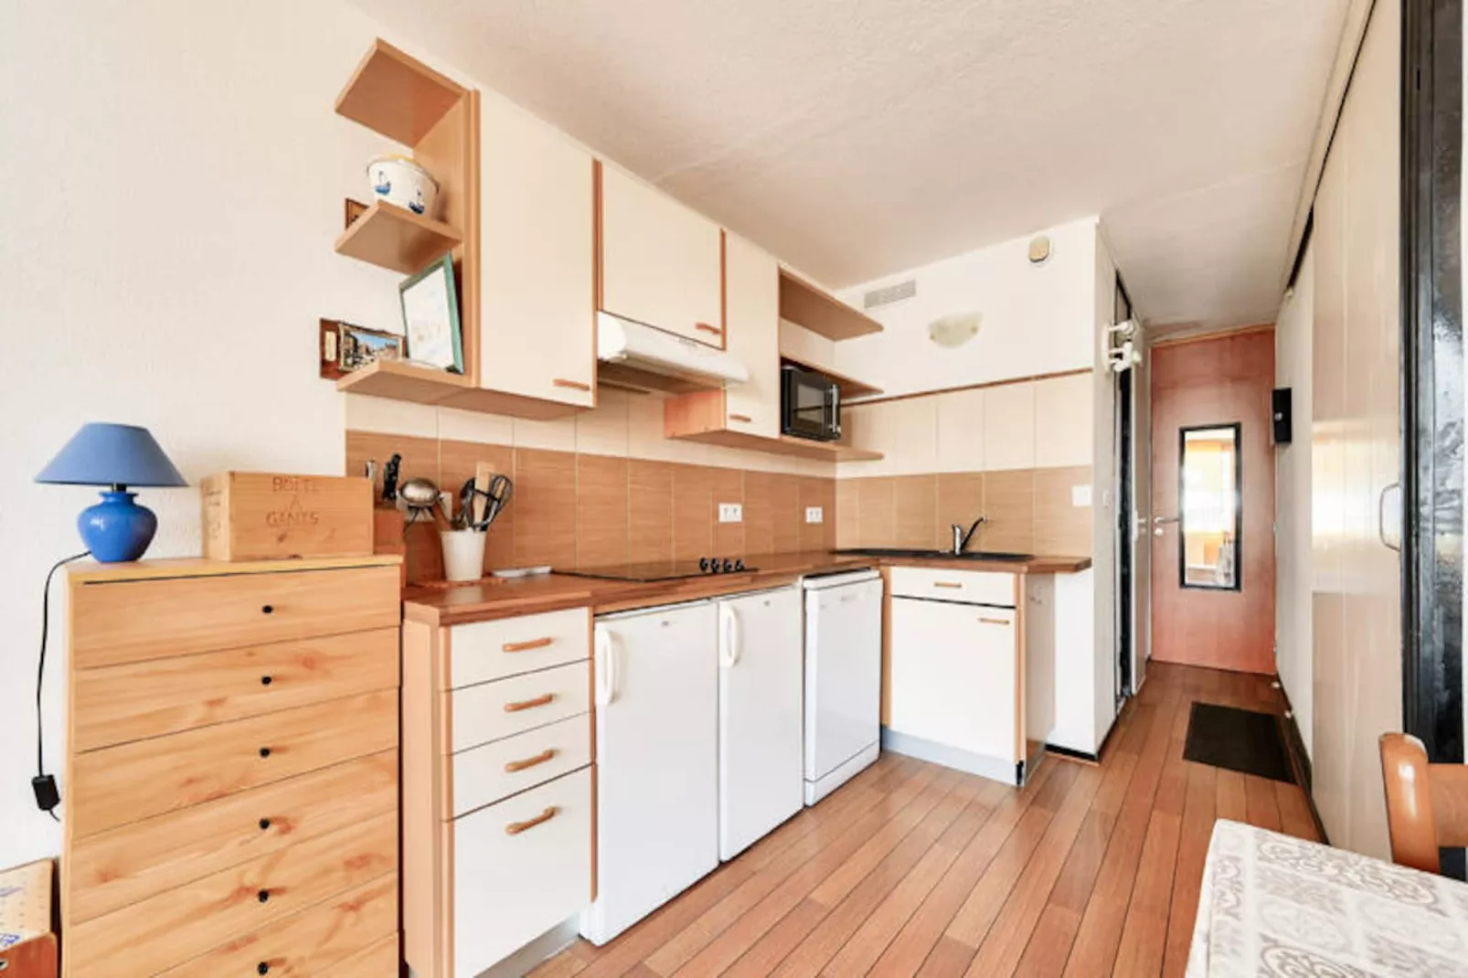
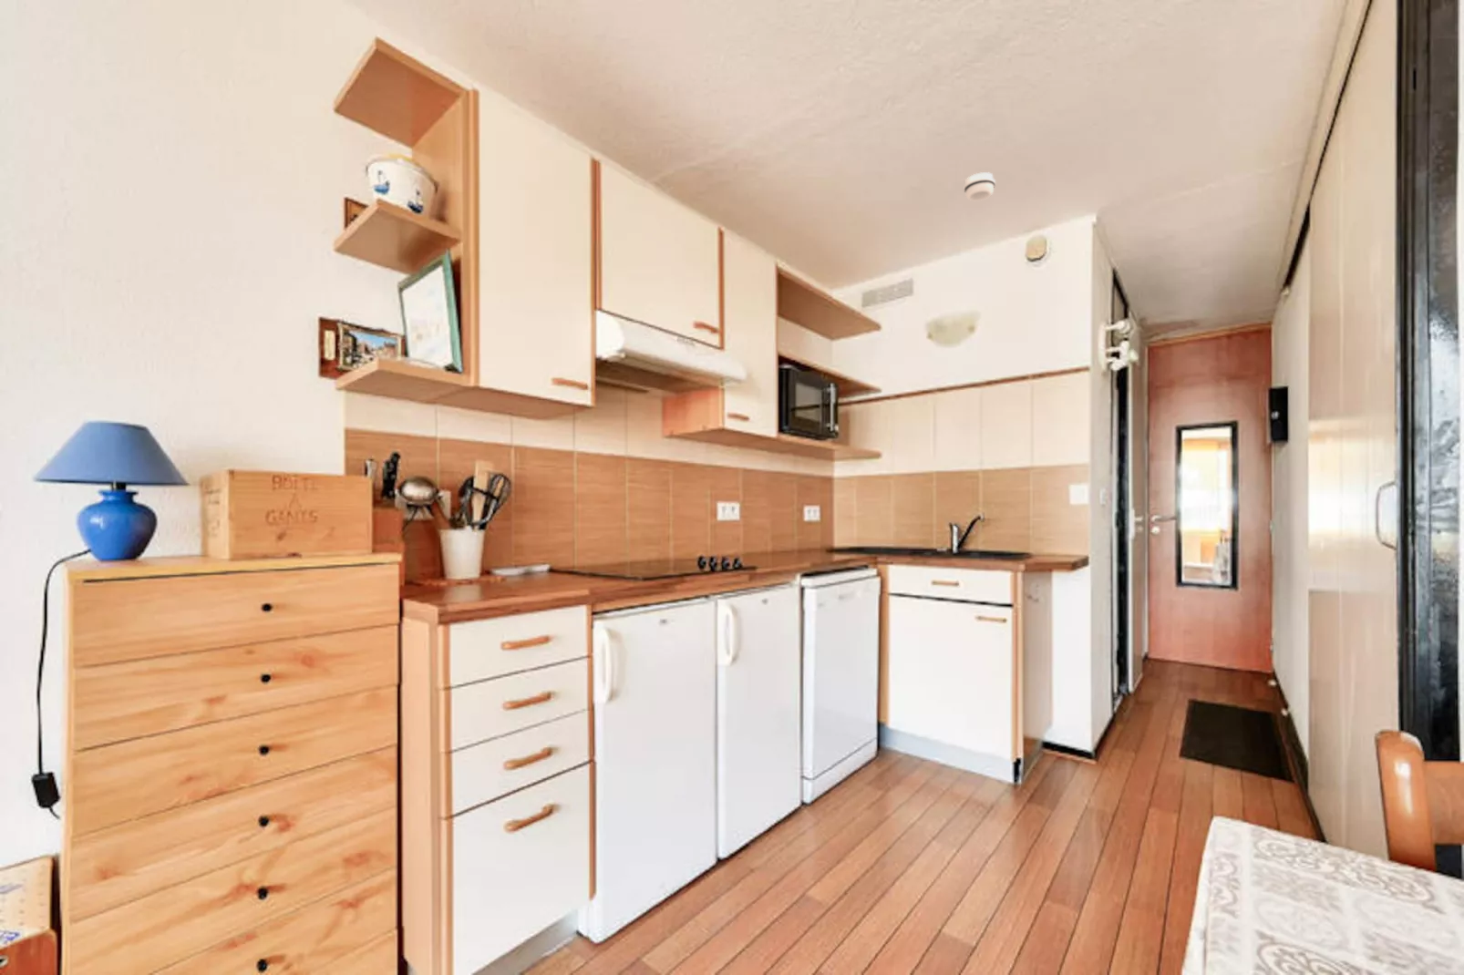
+ smoke detector [963,171,996,201]
